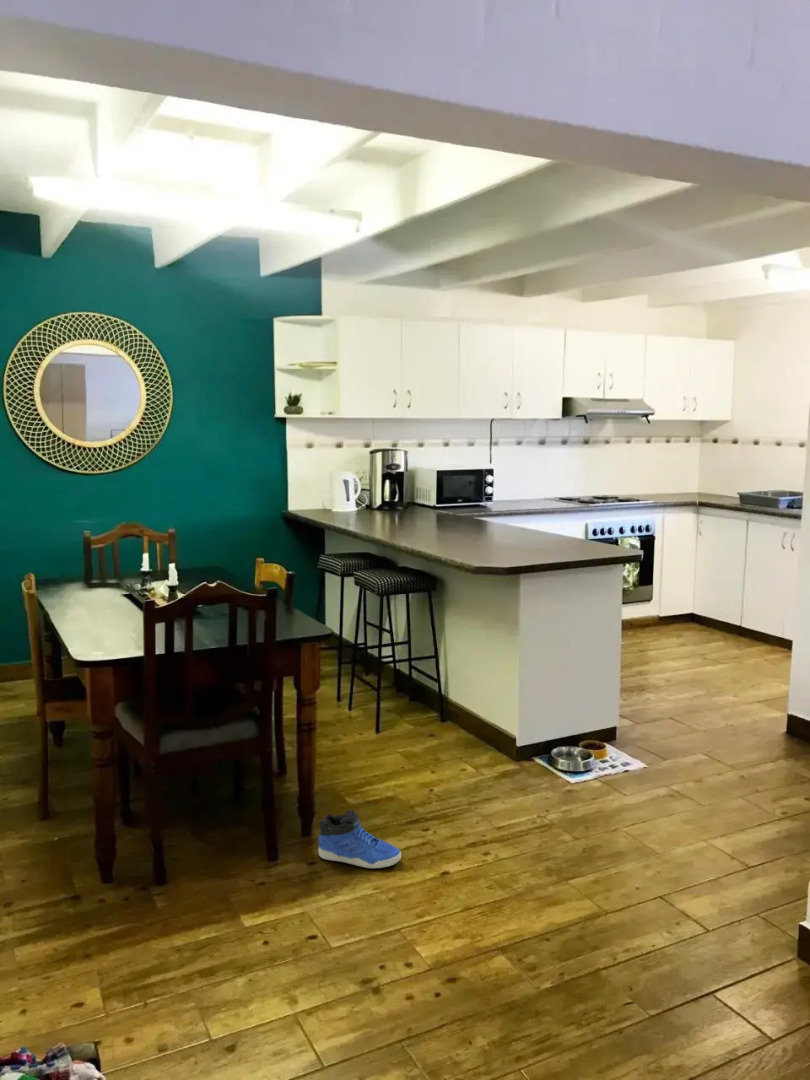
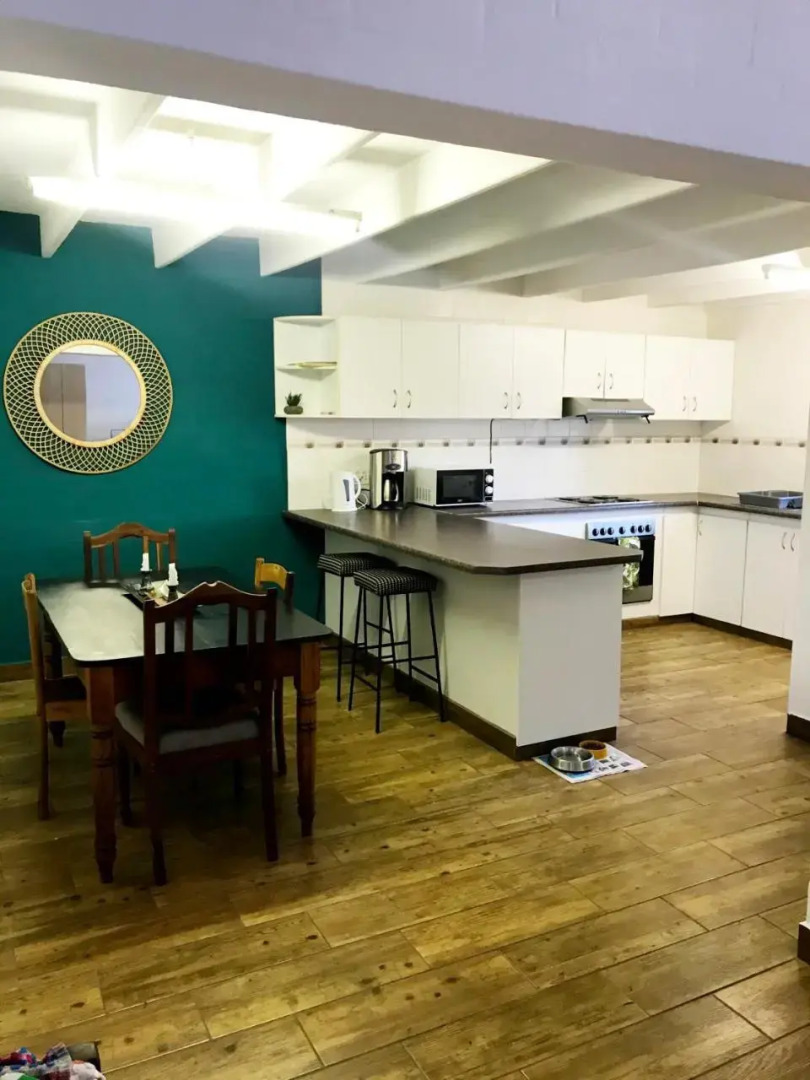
- sneaker [317,809,402,869]
